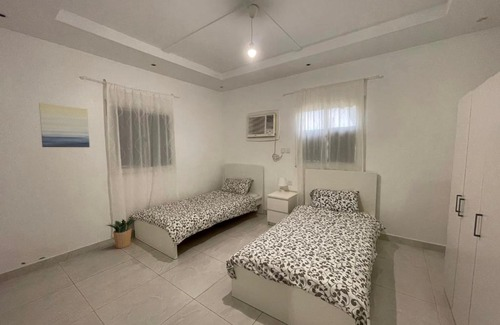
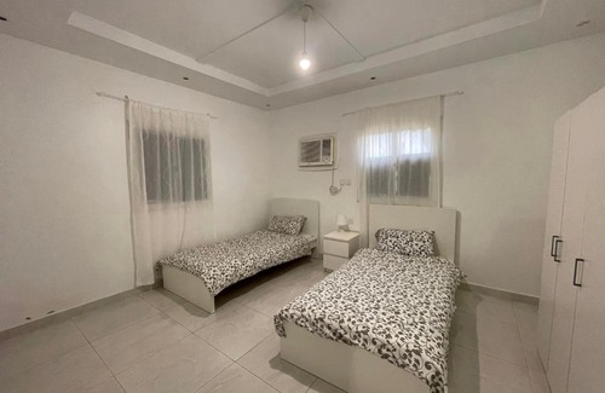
- potted plant [106,217,138,249]
- wall art [38,102,91,148]
